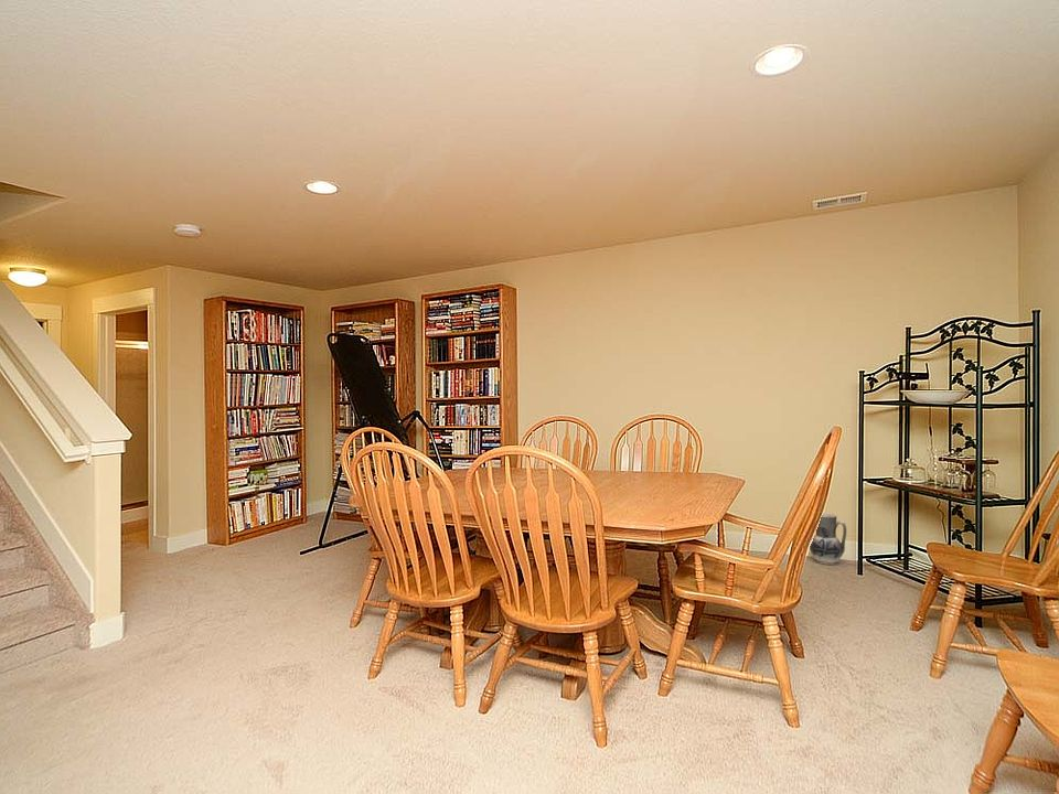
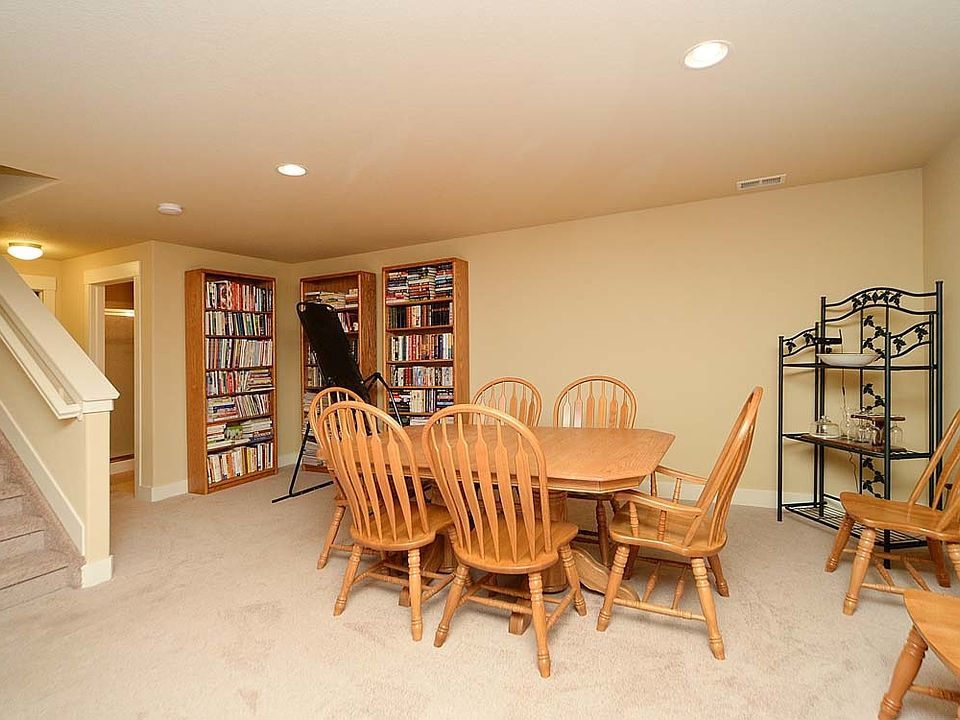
- ceramic jug [809,512,847,566]
